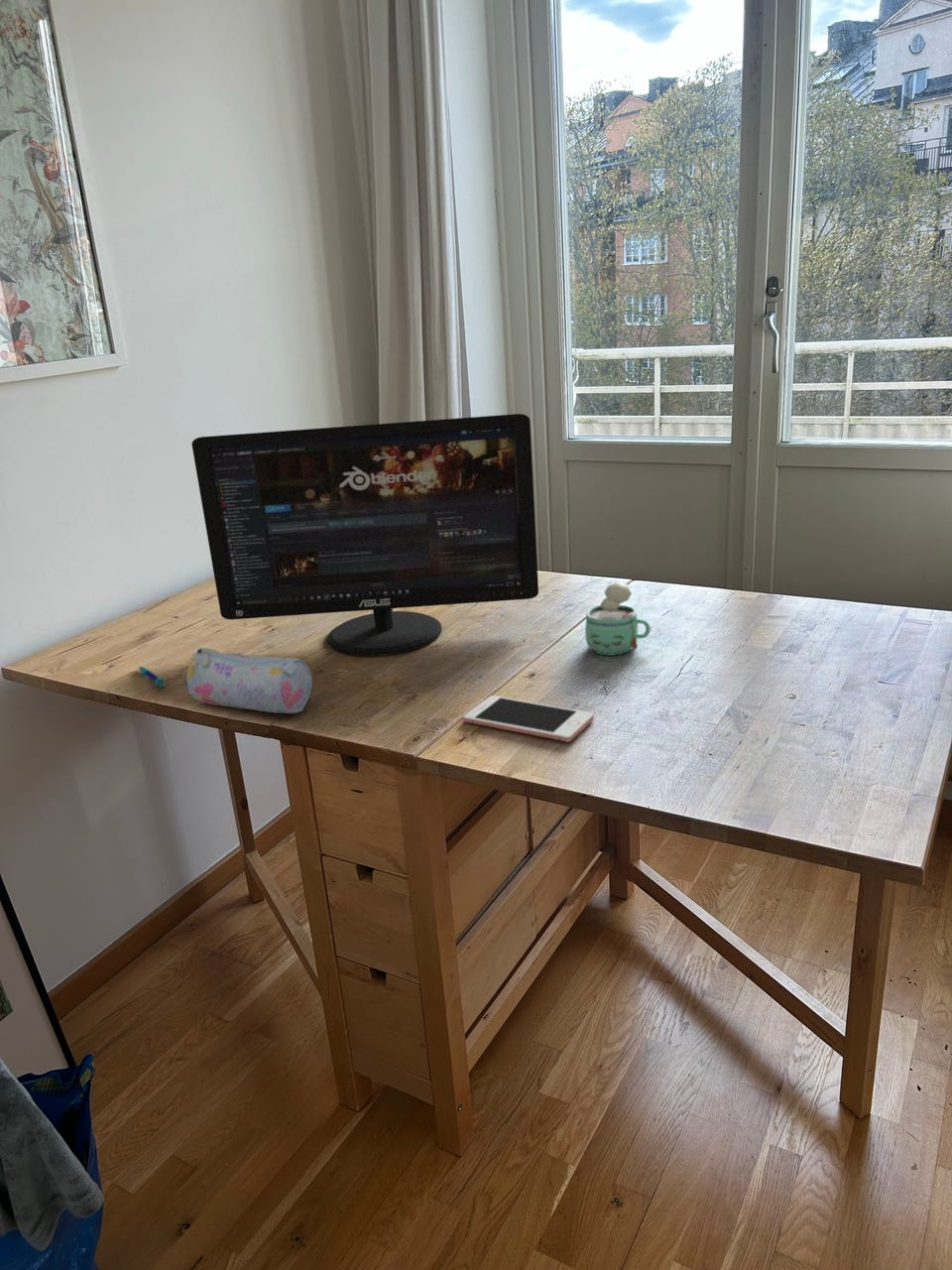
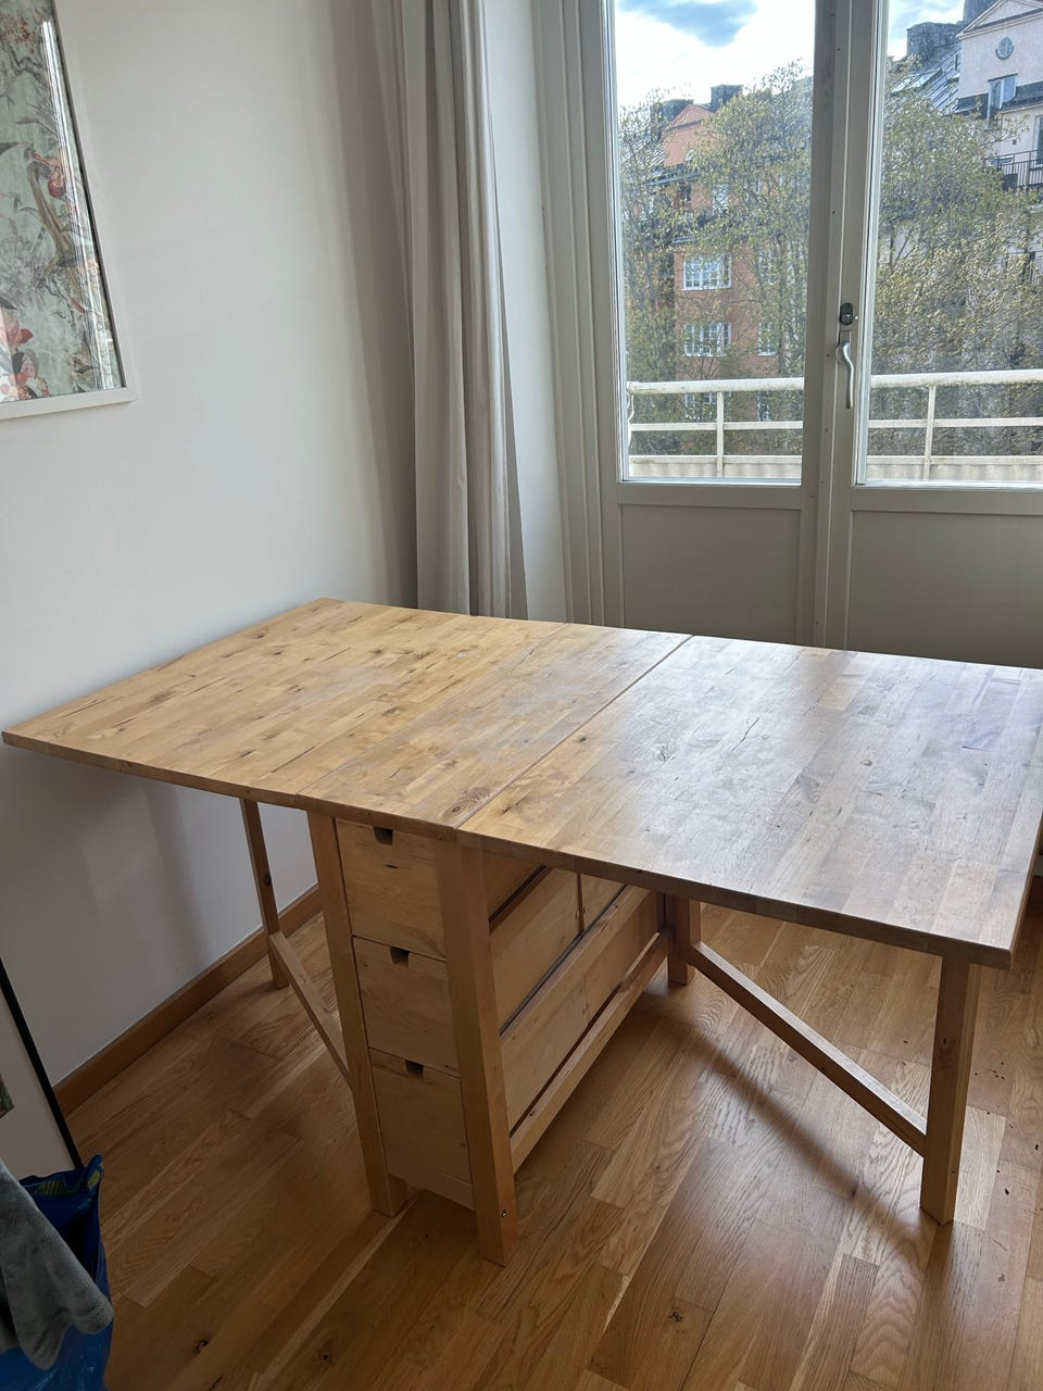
- cell phone [462,695,595,743]
- pen [138,666,166,688]
- computer monitor [190,413,539,657]
- chocolate milk [584,580,652,656]
- pencil case [184,647,313,714]
